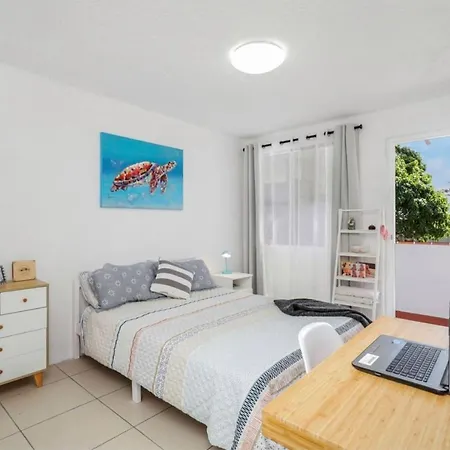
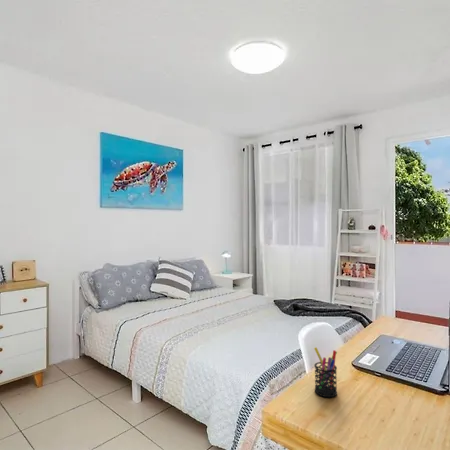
+ pen holder [313,346,338,398]
